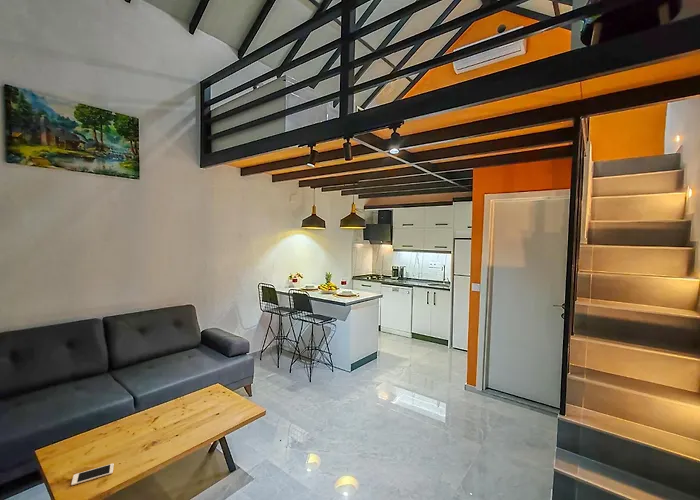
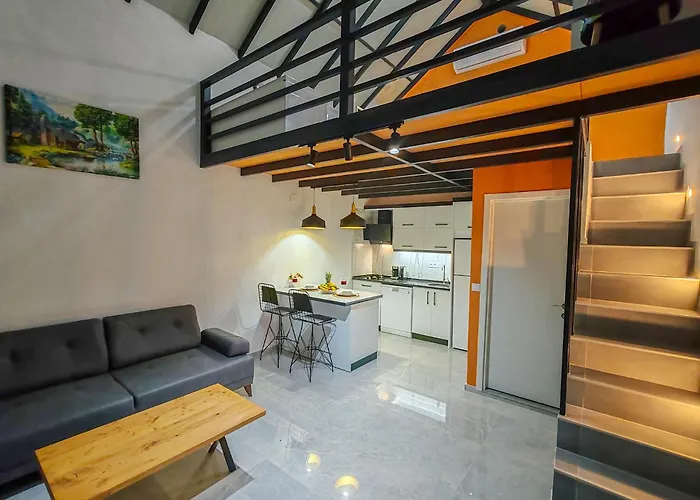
- cell phone [70,462,115,486]
